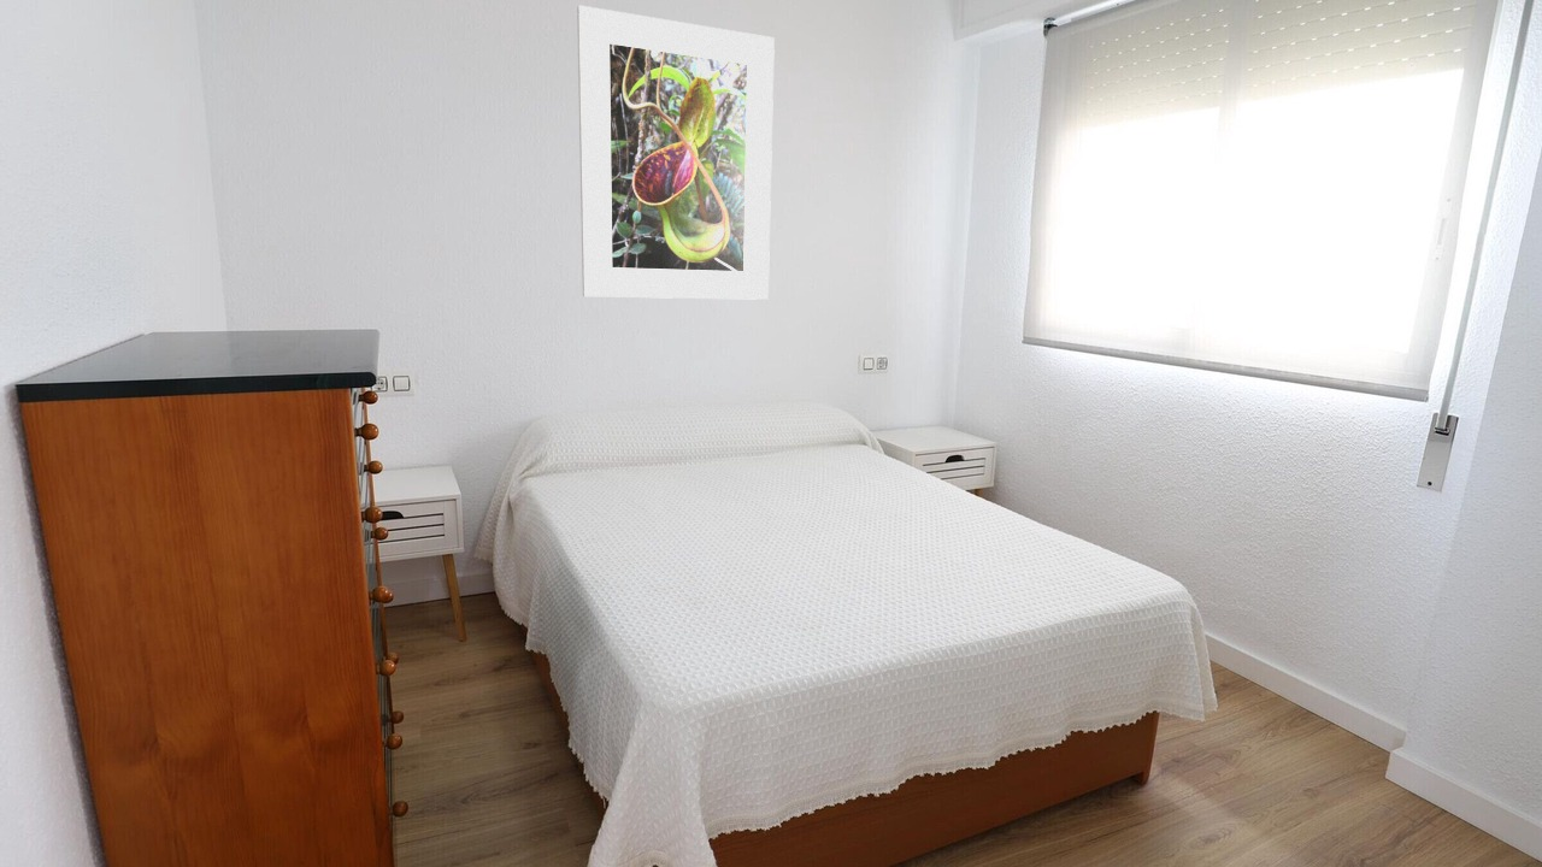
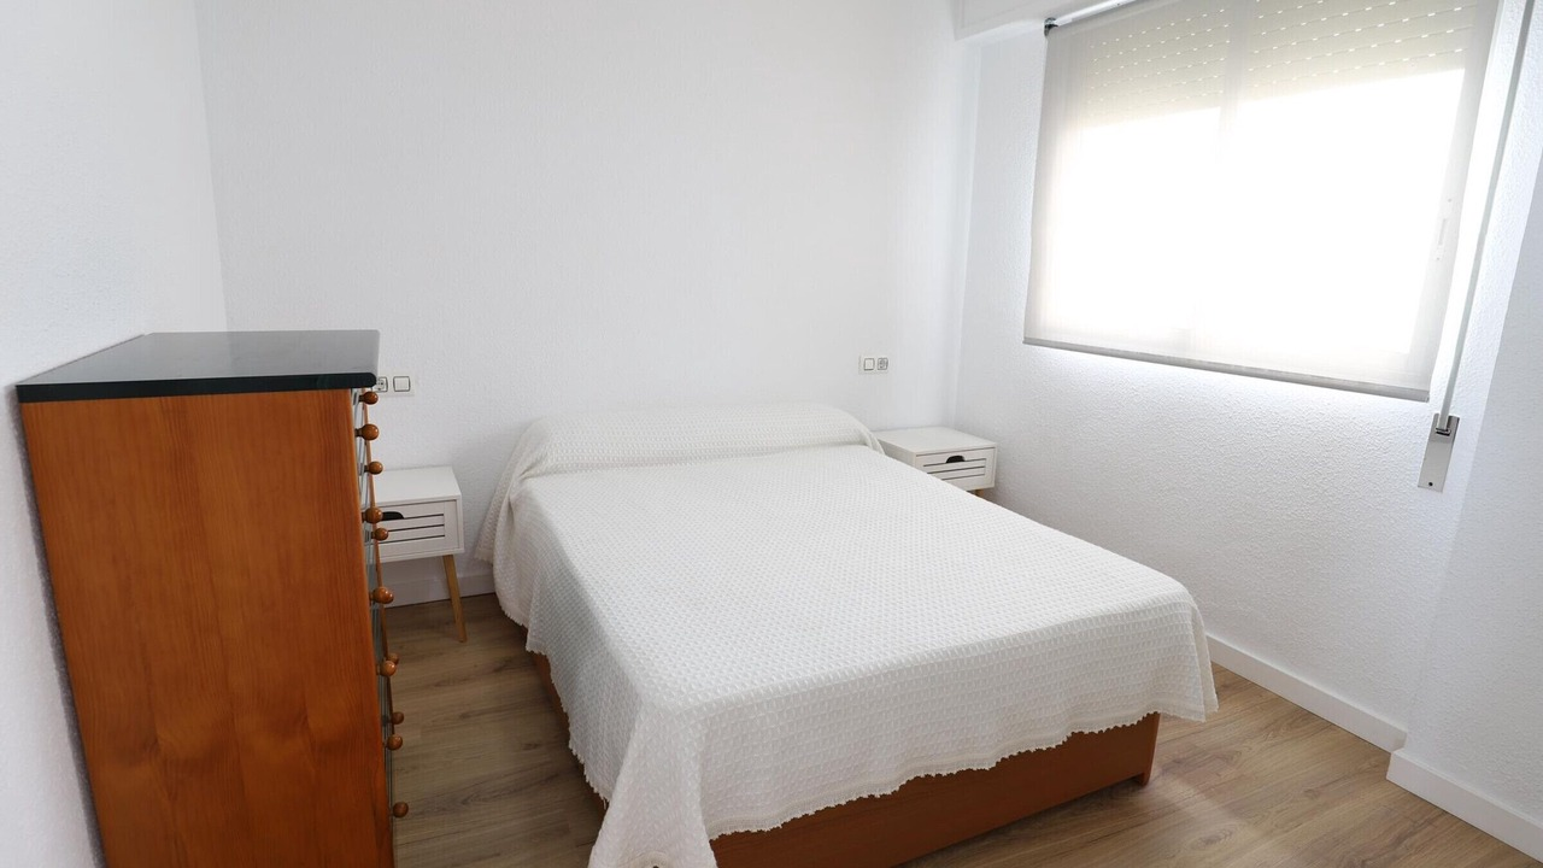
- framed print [576,5,776,301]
